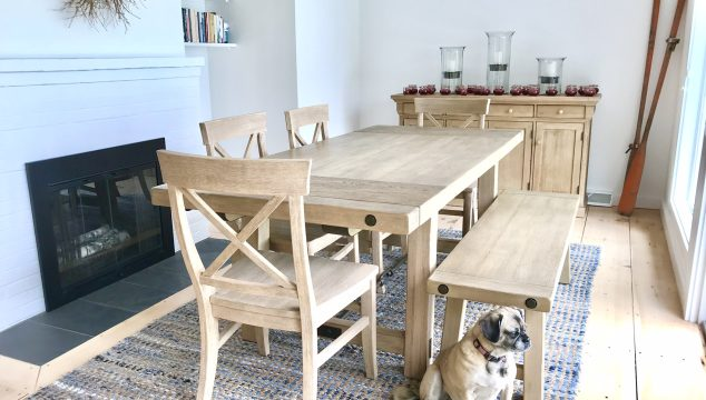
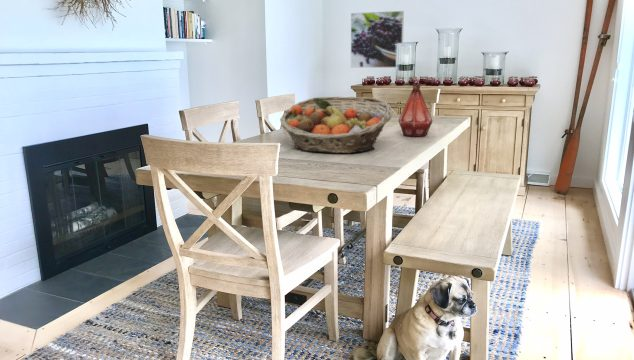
+ bottle [397,83,434,138]
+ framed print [350,10,405,69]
+ fruit basket [279,96,393,154]
